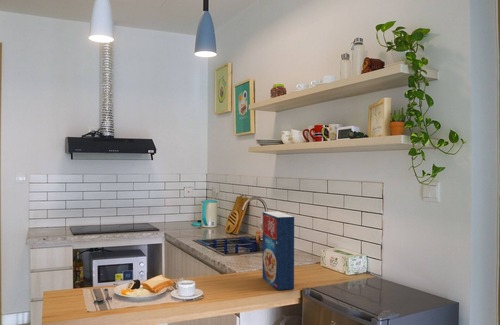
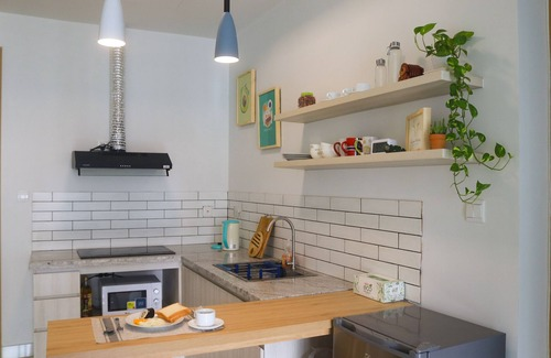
- cereal box [261,211,295,291]
